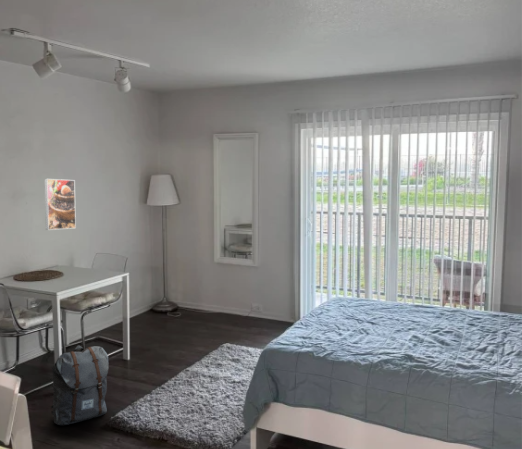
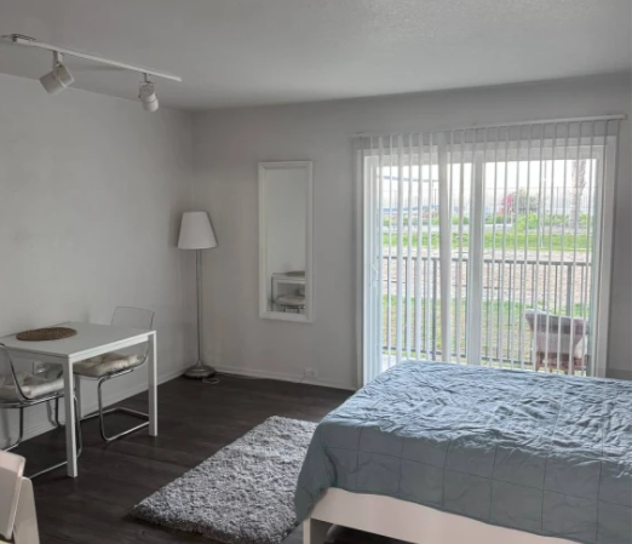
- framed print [44,178,77,231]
- backpack [50,344,110,426]
